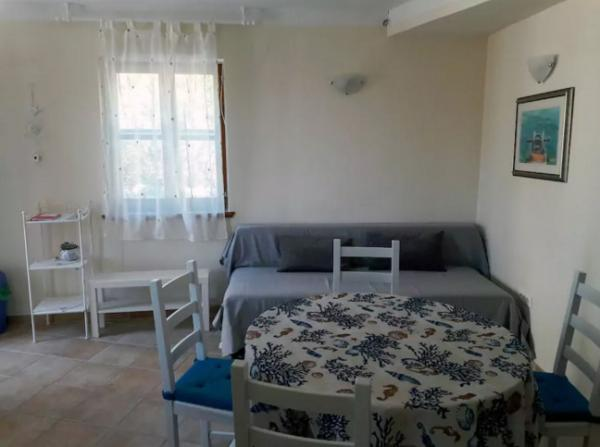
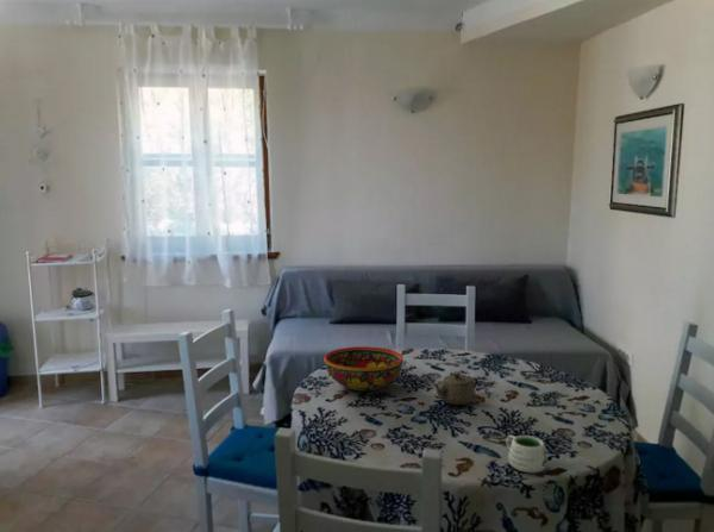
+ mug [505,434,549,474]
+ bowl [322,345,405,393]
+ teapot [431,371,480,406]
